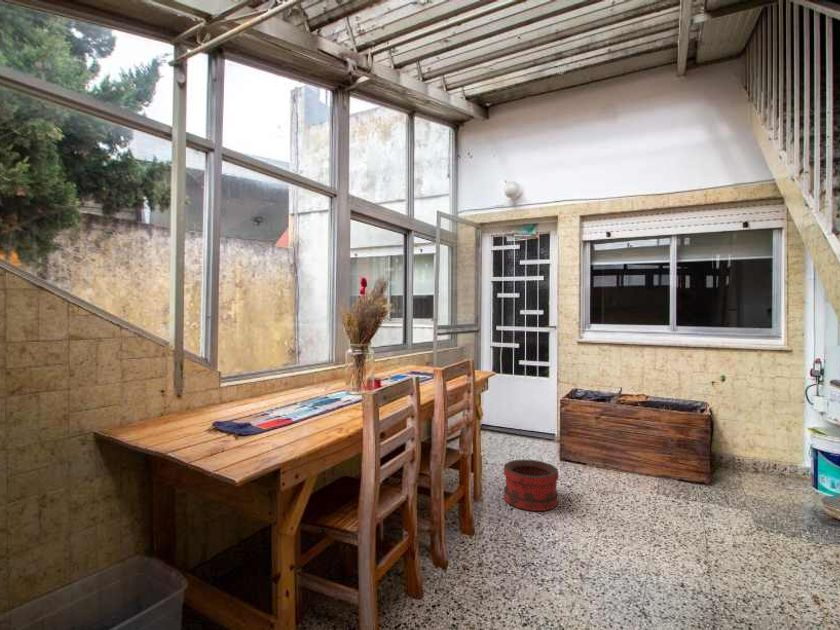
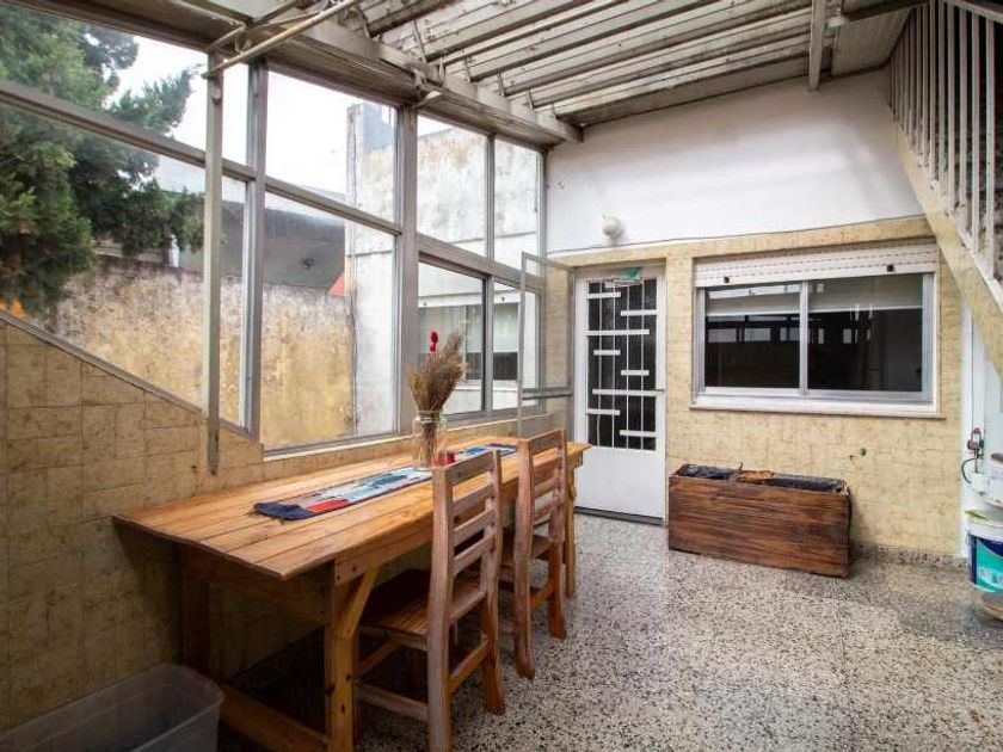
- bucket [503,459,560,512]
